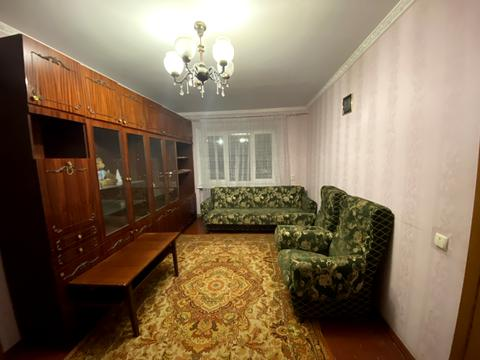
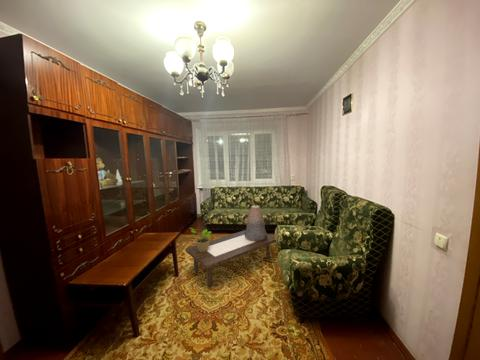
+ potted plant [189,227,212,252]
+ coffee table [185,229,277,287]
+ decorative urn [245,204,268,241]
